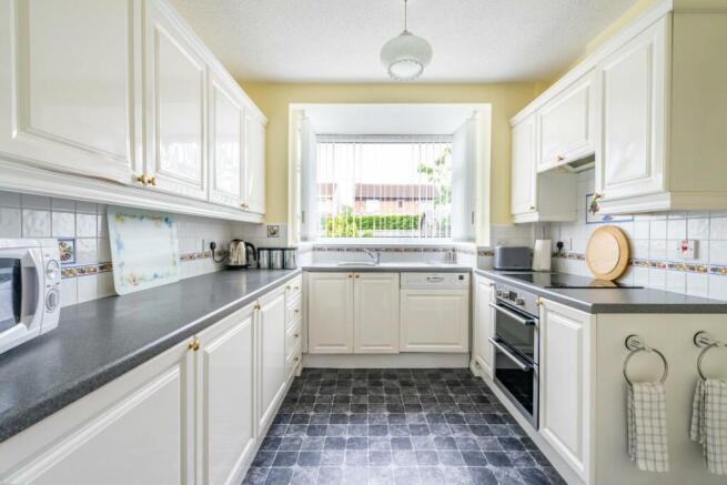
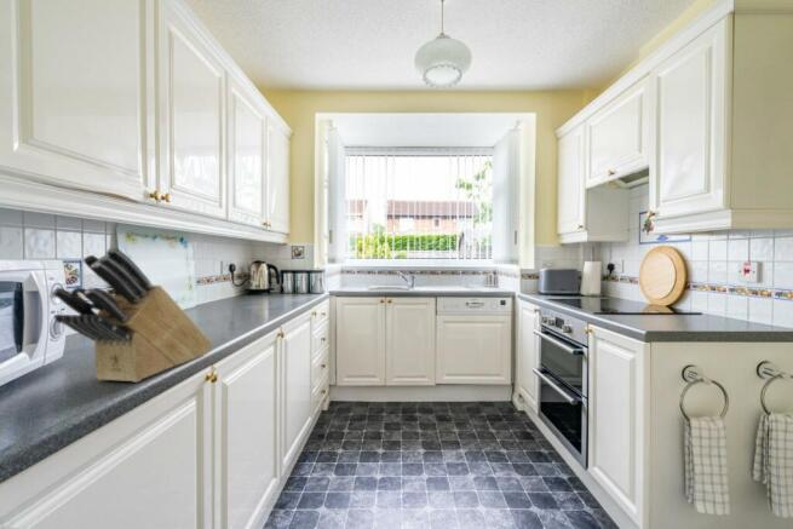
+ knife block [50,246,213,384]
